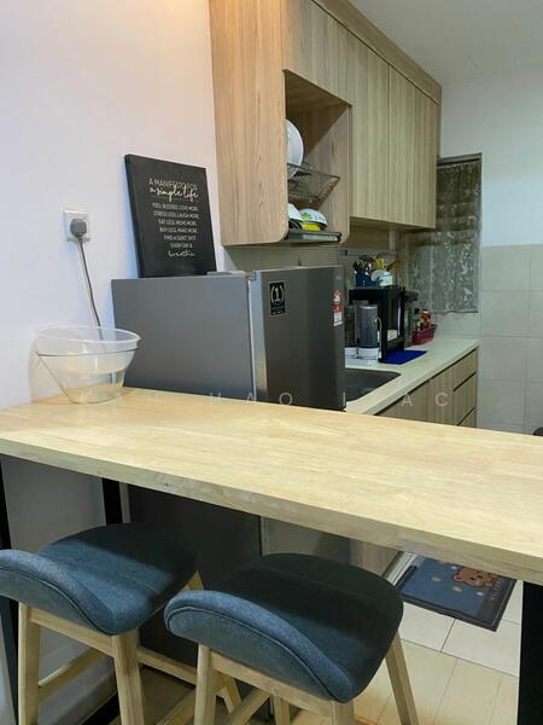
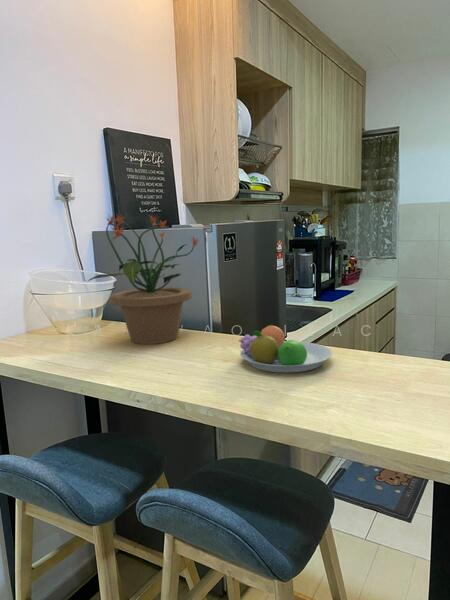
+ potted plant [86,213,203,345]
+ fruit bowl [238,324,333,374]
